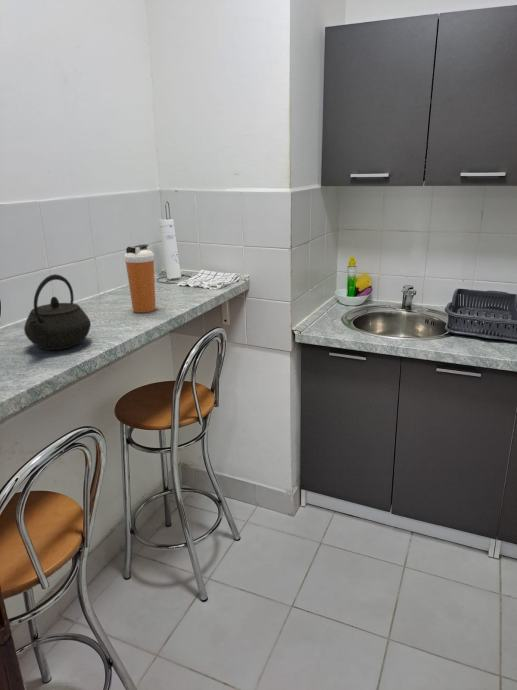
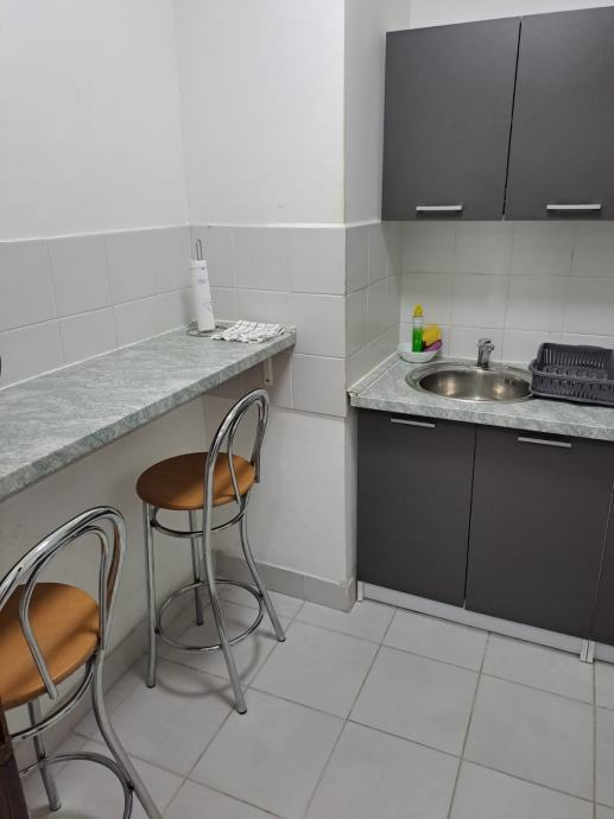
- kettle [23,273,92,351]
- shaker bottle [123,244,157,313]
